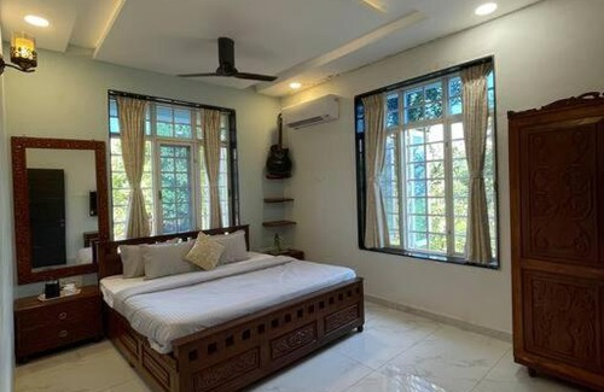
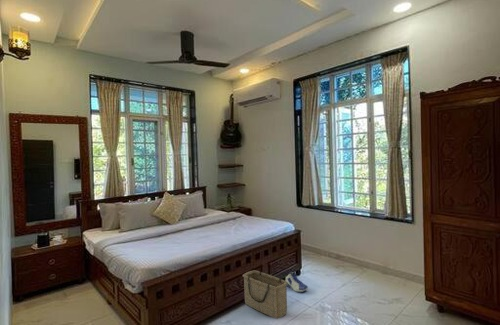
+ basket [242,269,288,320]
+ sneaker [285,270,309,293]
